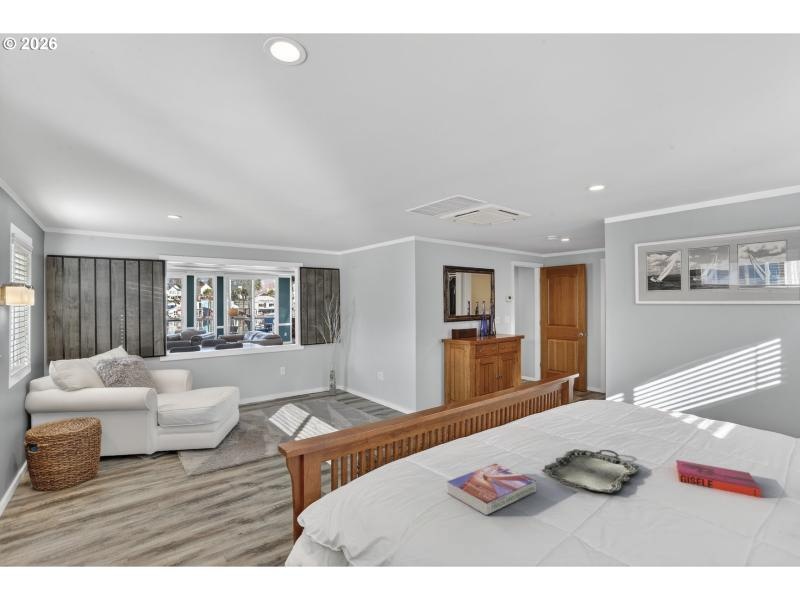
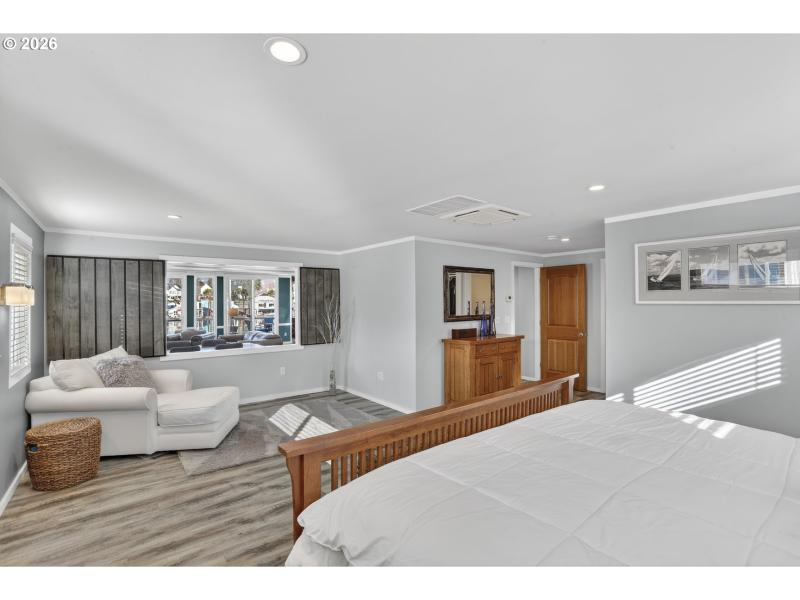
- hardback book [675,459,762,499]
- textbook [446,462,537,516]
- serving tray [541,448,640,494]
